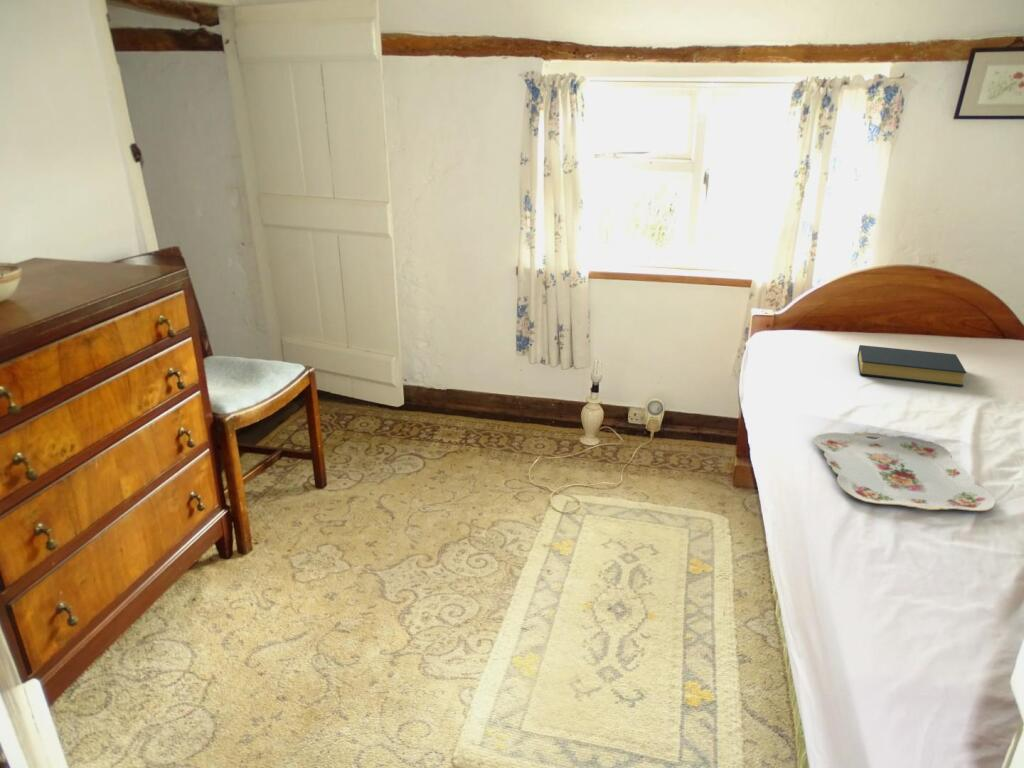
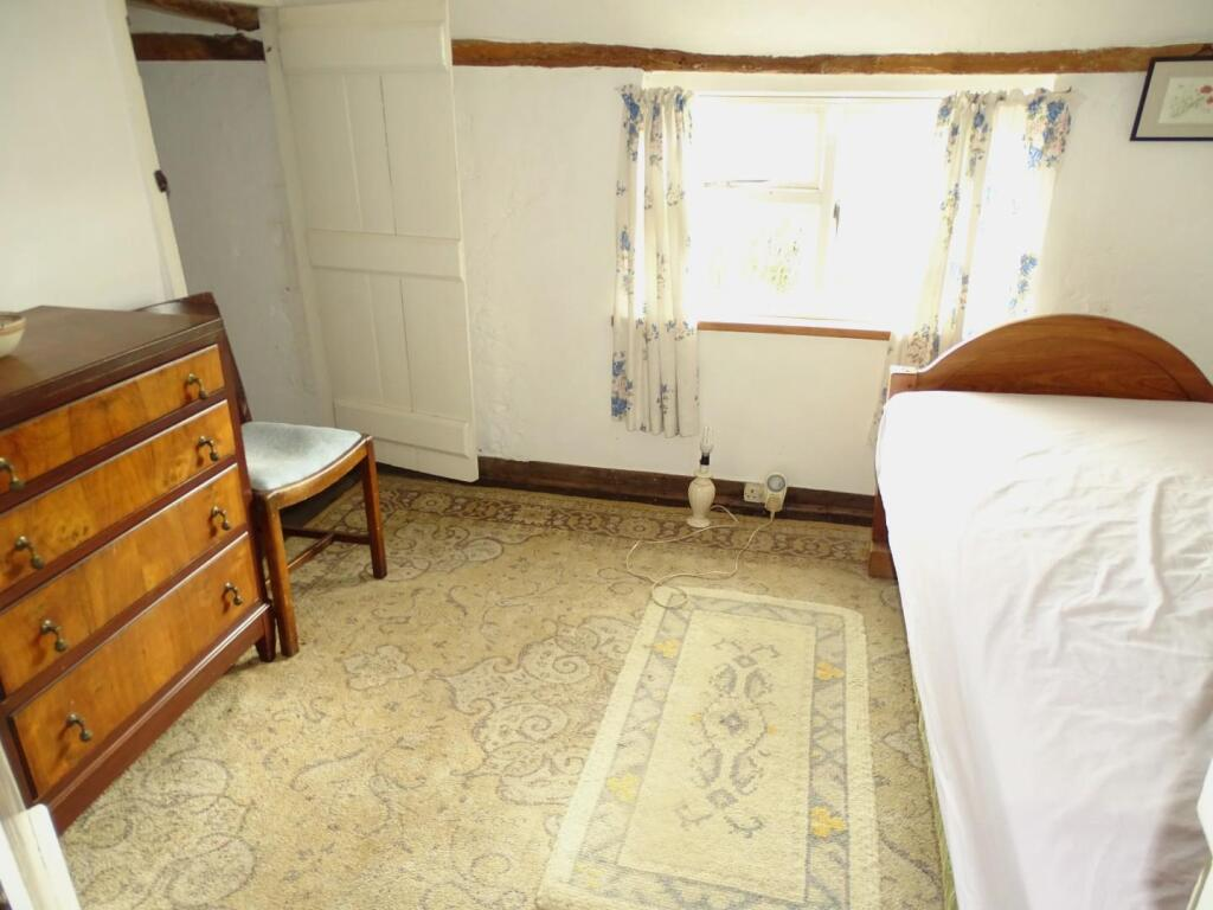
- serving tray [813,431,996,512]
- hardback book [857,344,967,387]
